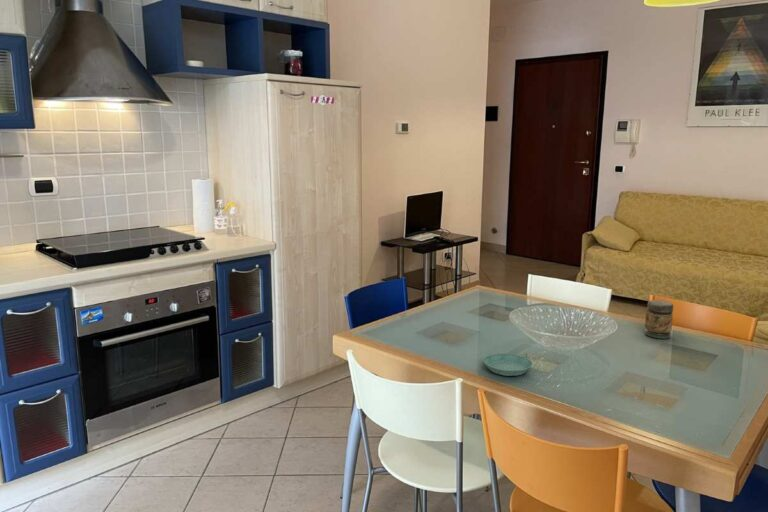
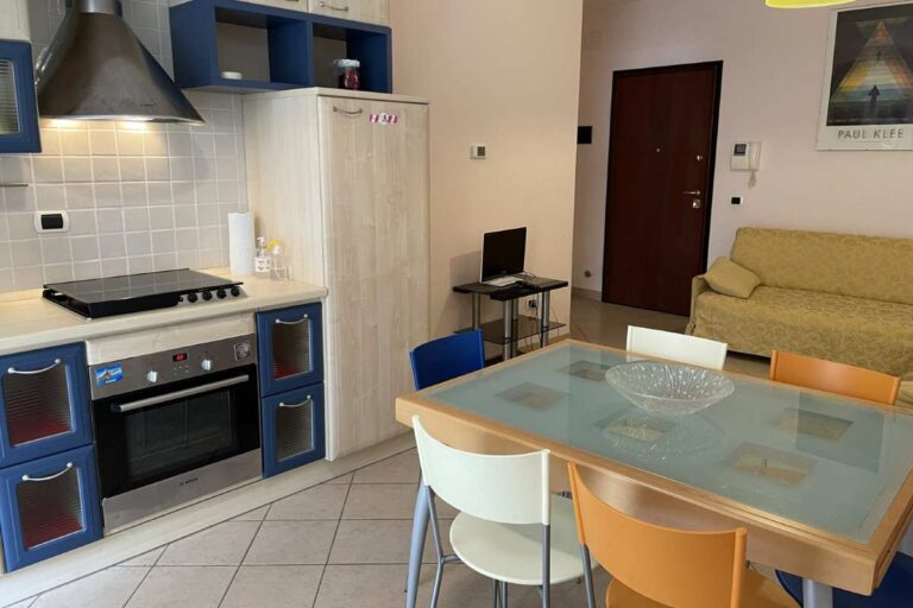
- saucer [483,353,534,377]
- jar [644,299,674,340]
